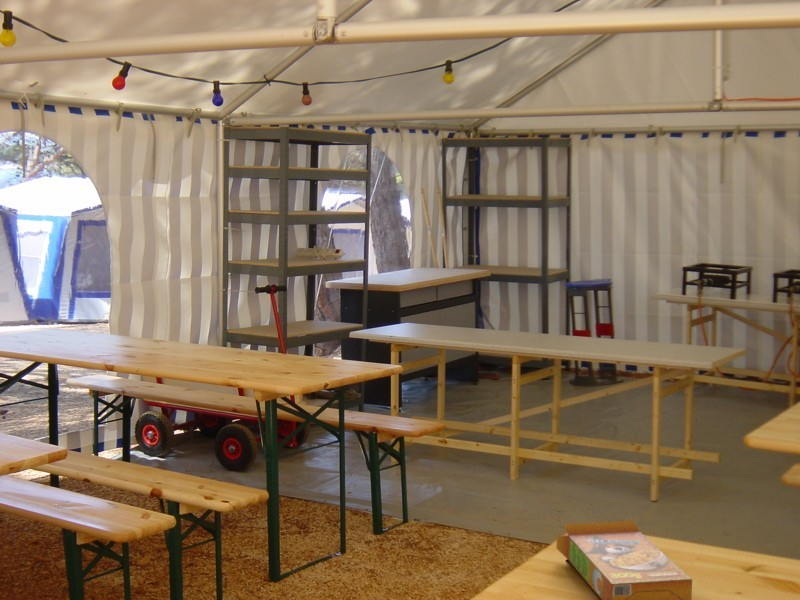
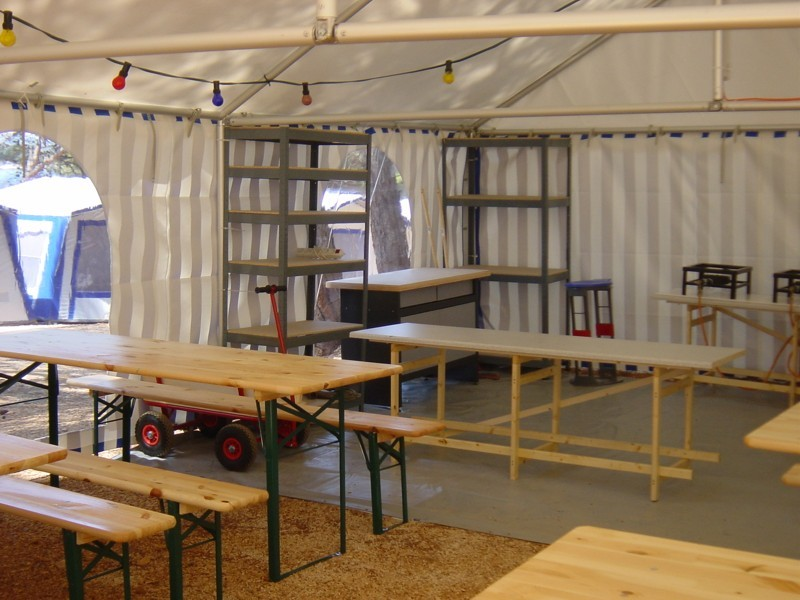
- cereal box [555,520,693,600]
